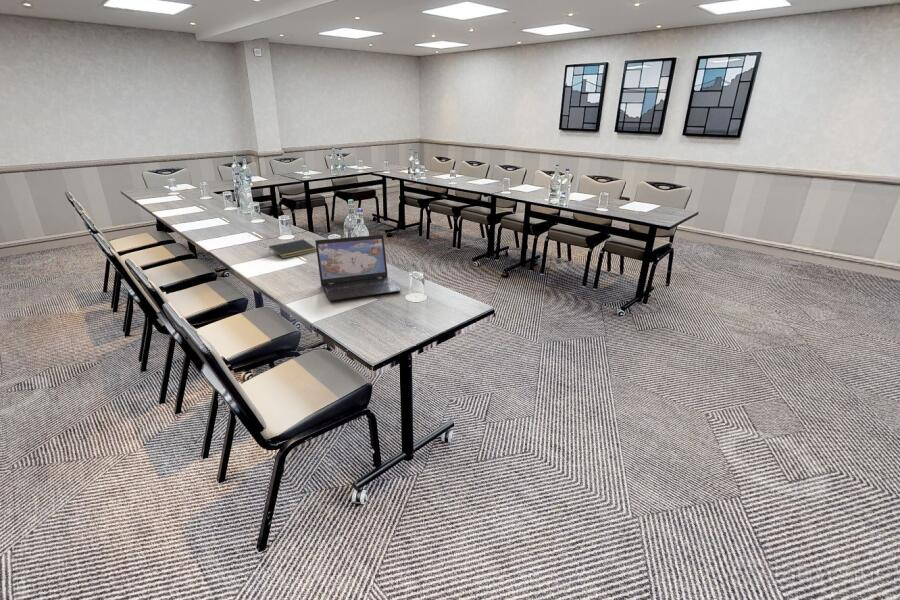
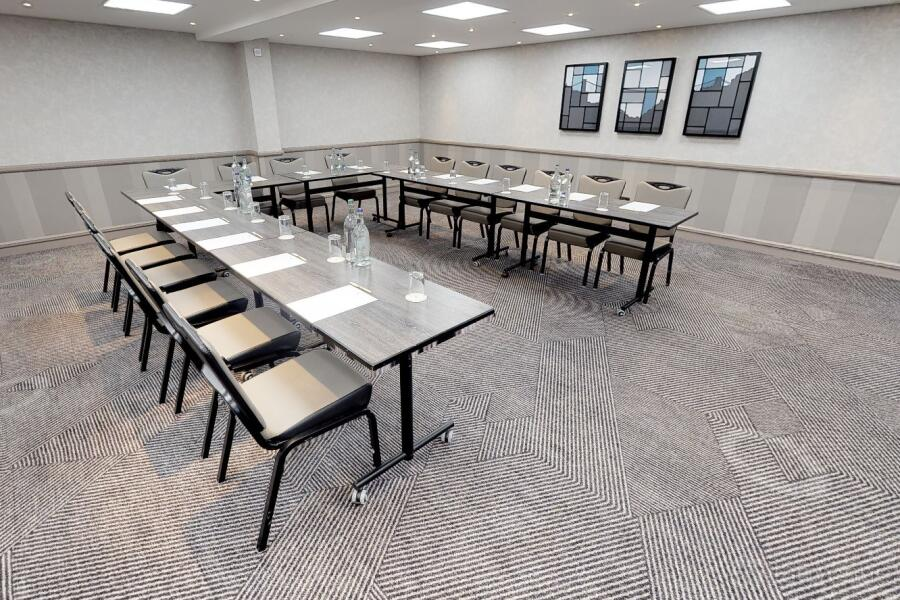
- laptop [314,234,403,302]
- notepad [268,239,317,259]
